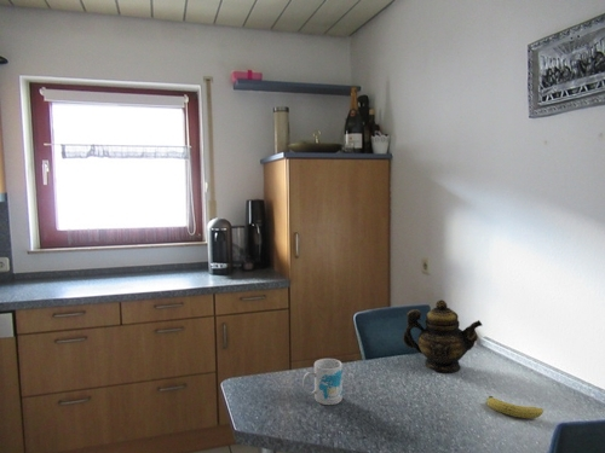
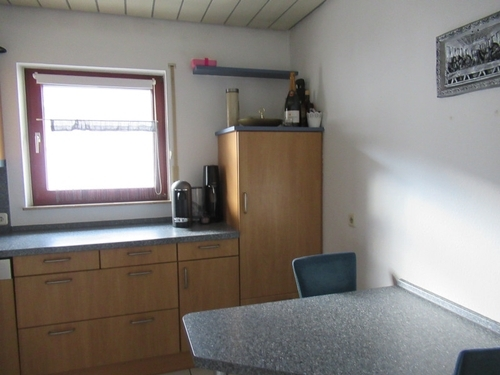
- fruit [486,395,544,419]
- teapot [402,298,484,374]
- mug [301,358,344,406]
